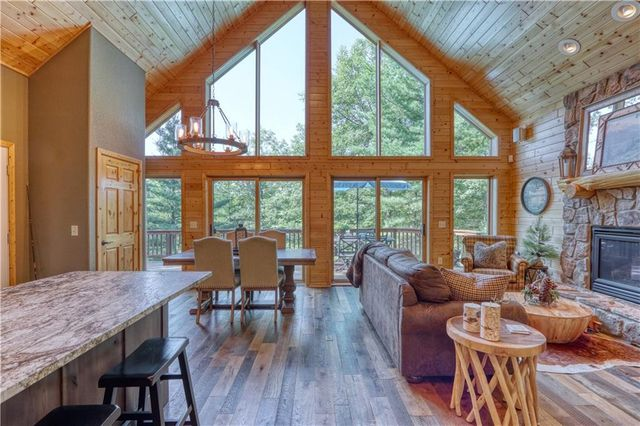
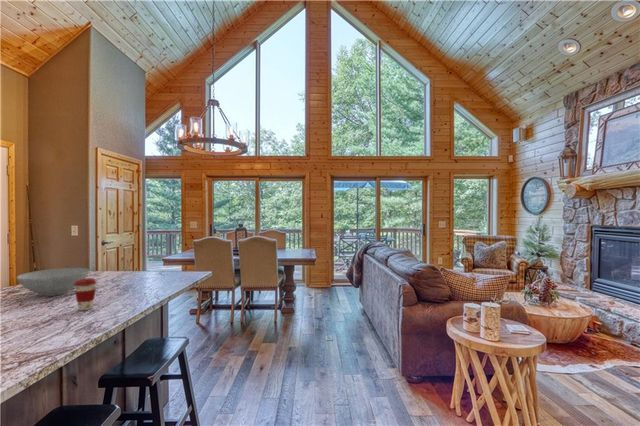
+ bowl [16,267,91,297]
+ coffee cup [74,277,98,311]
